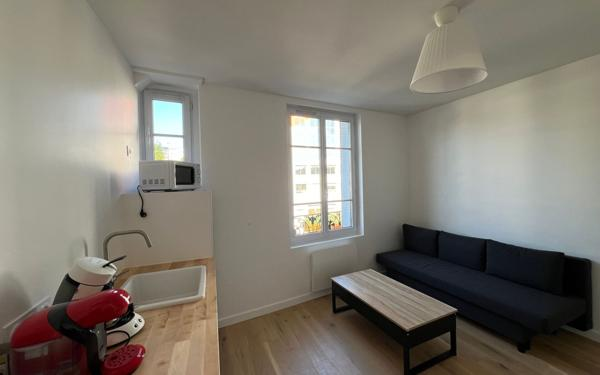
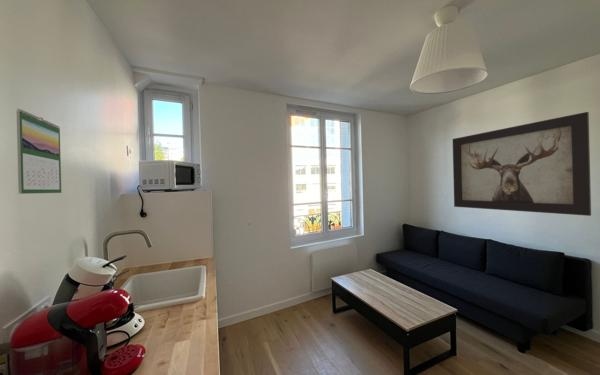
+ wall art [452,111,592,217]
+ calendar [16,108,62,195]
